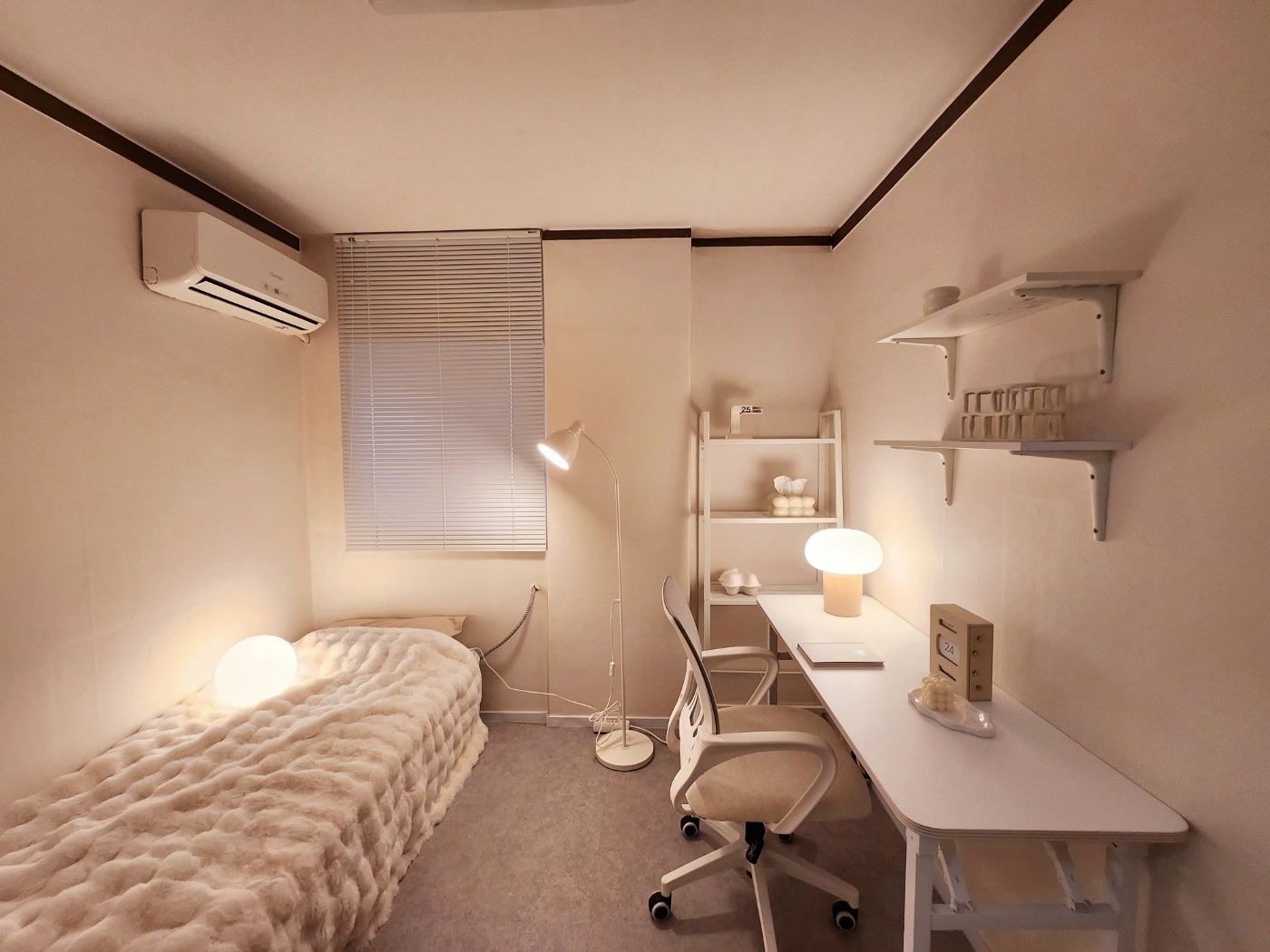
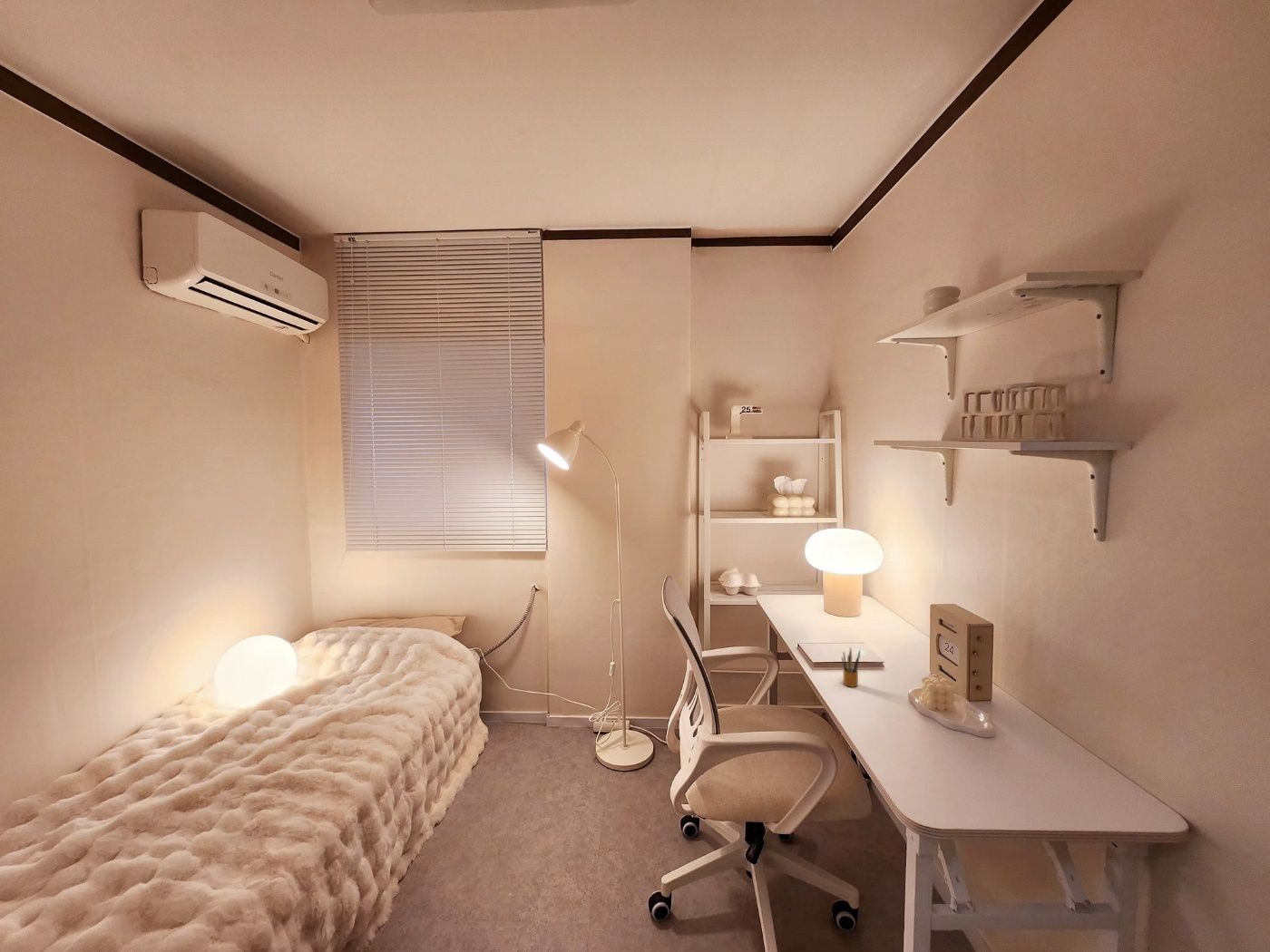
+ pencil box [841,646,861,688]
